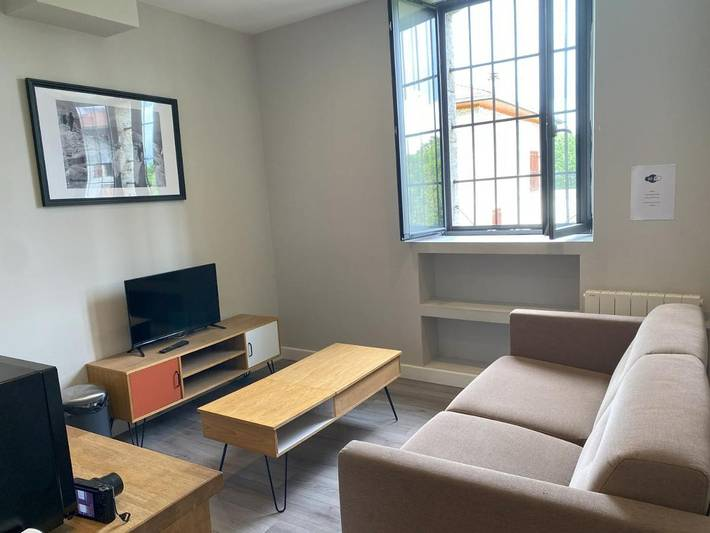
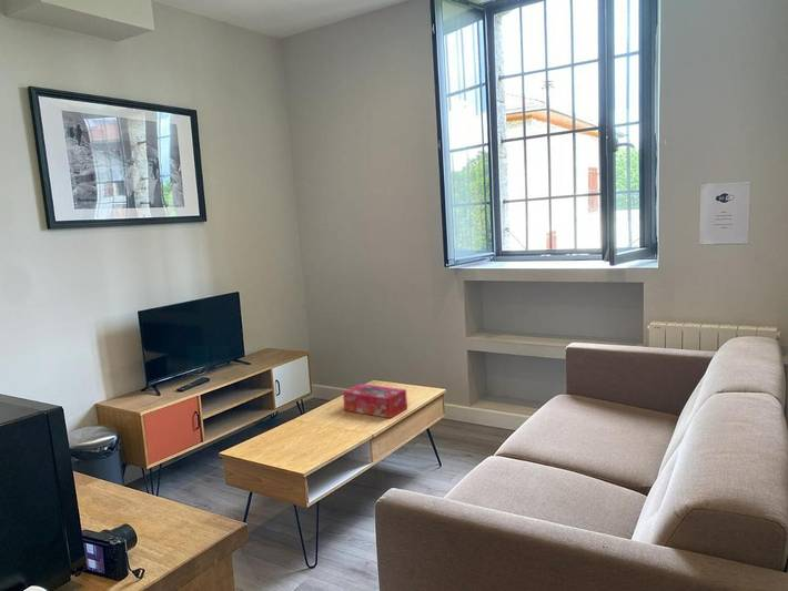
+ tissue box [342,383,408,419]
